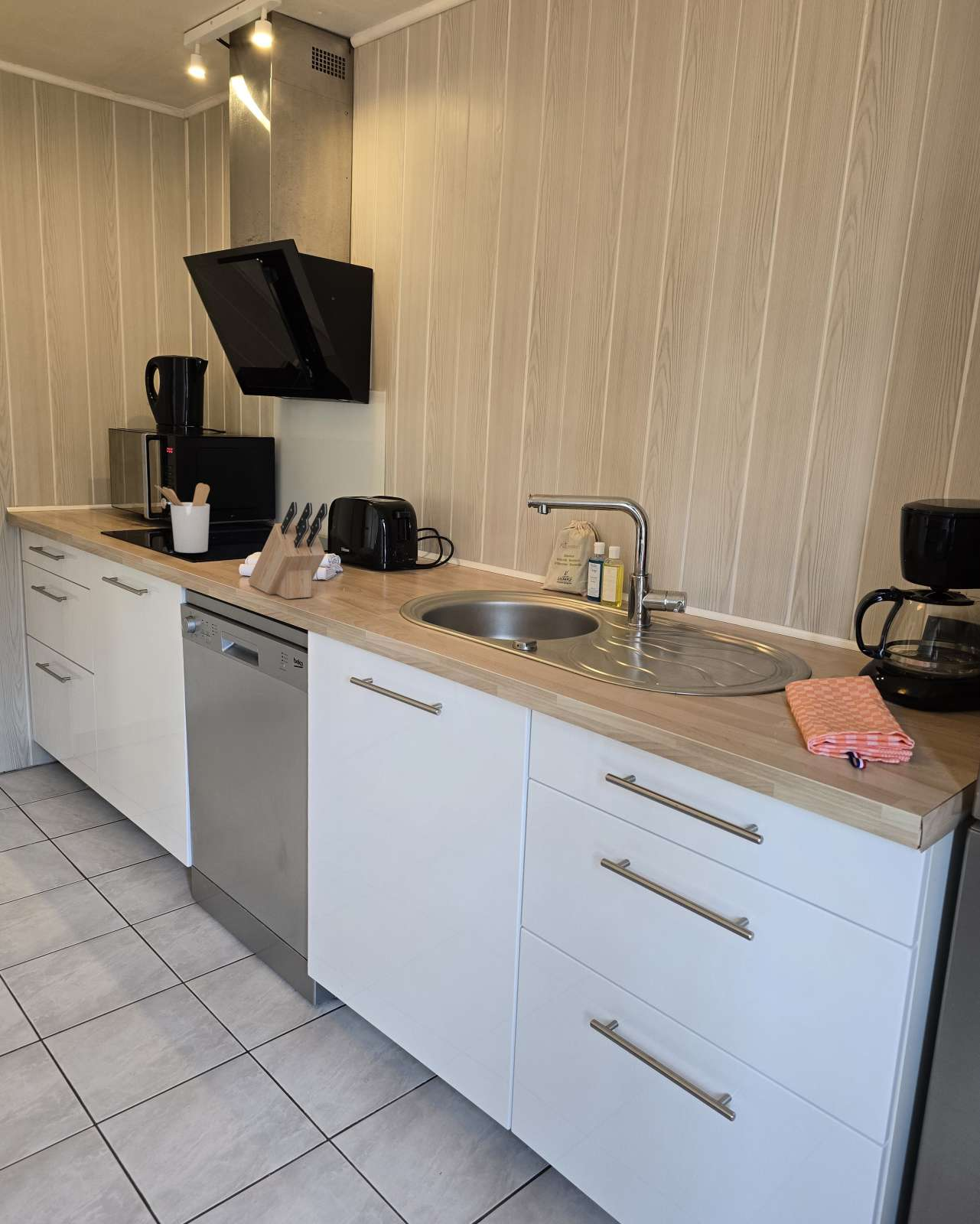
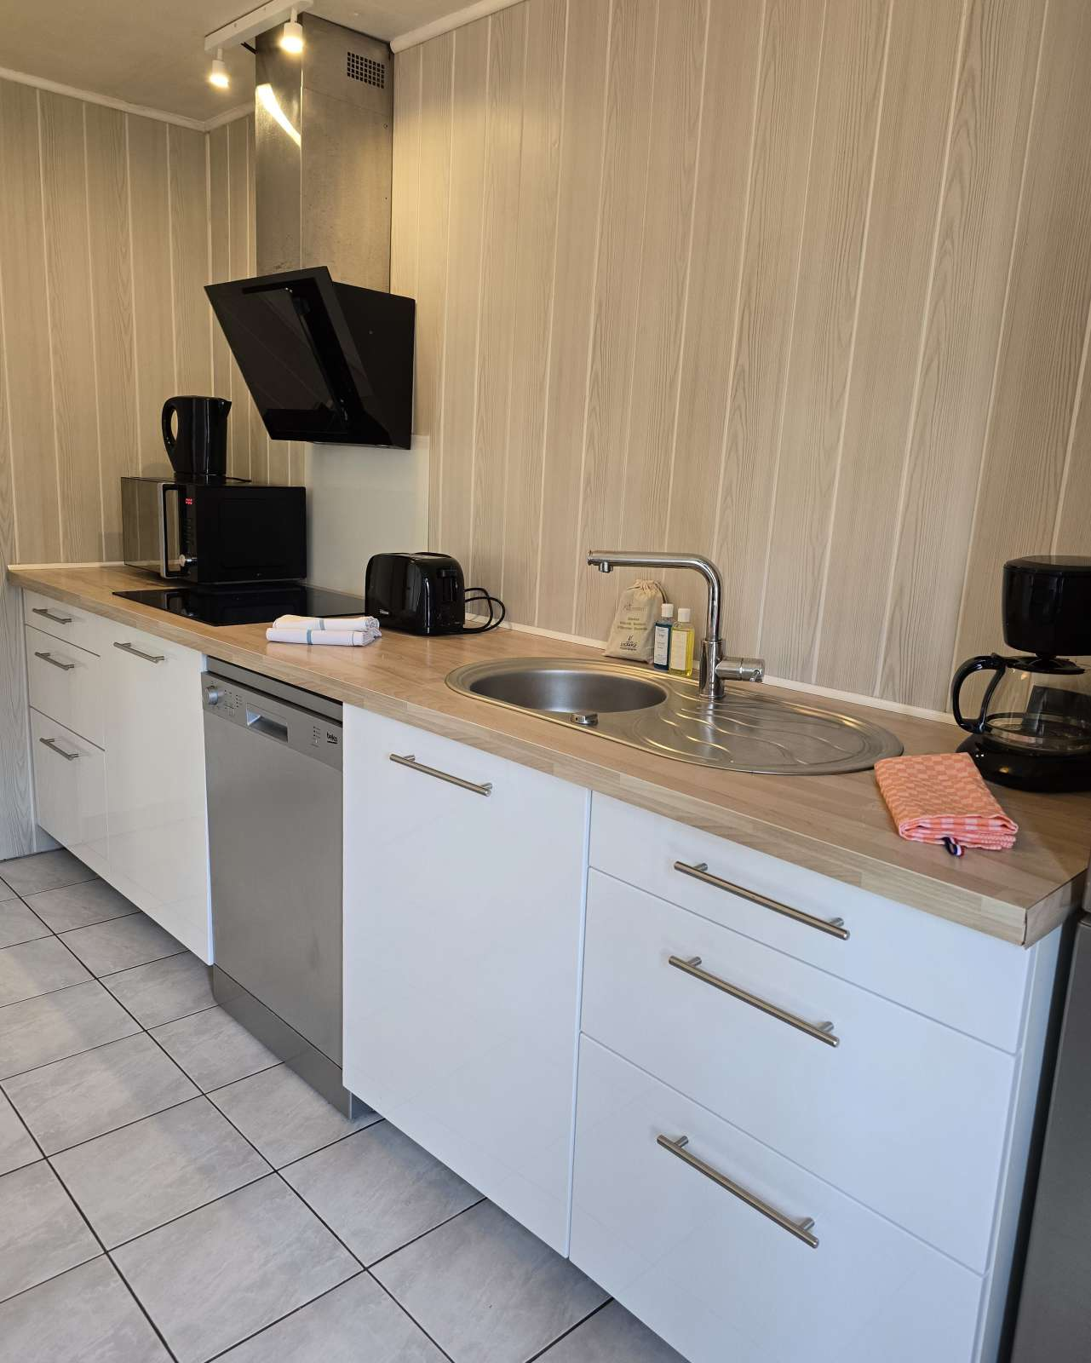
- utensil holder [154,483,210,554]
- knife block [248,501,328,600]
